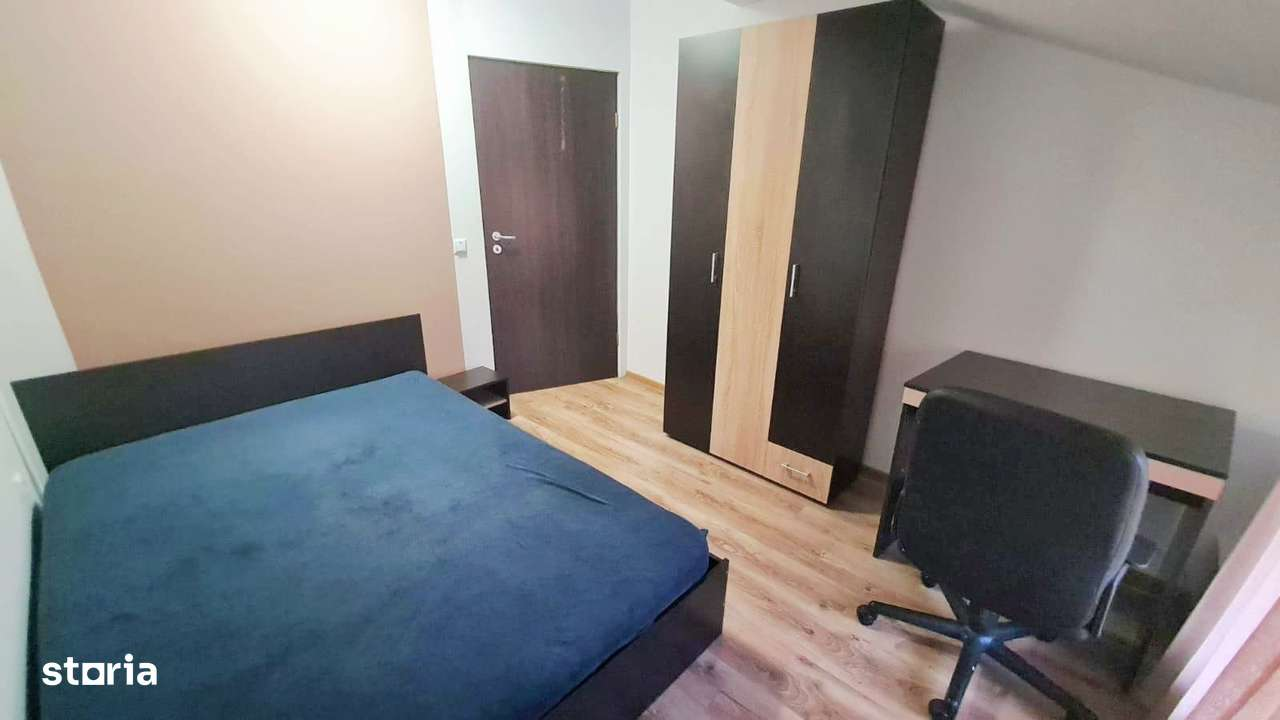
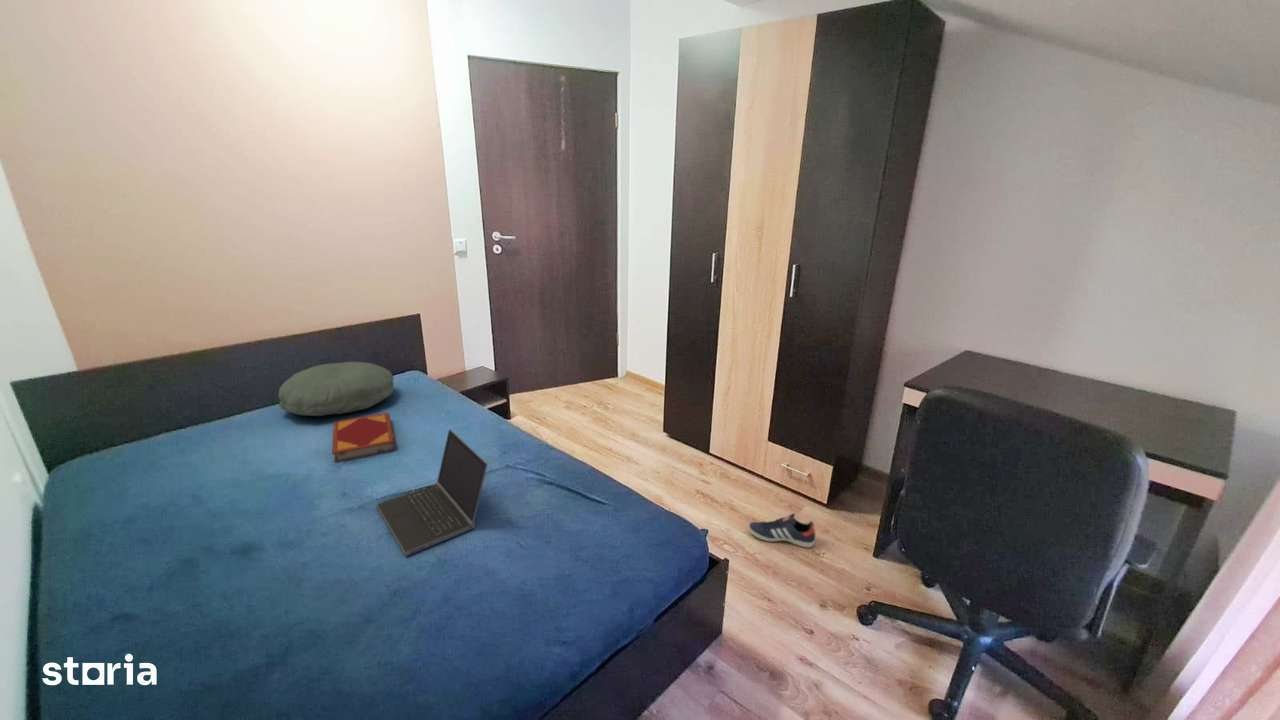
+ pillow [278,361,395,417]
+ laptop computer [375,428,489,557]
+ sneaker [747,513,816,549]
+ hardback book [331,412,397,464]
